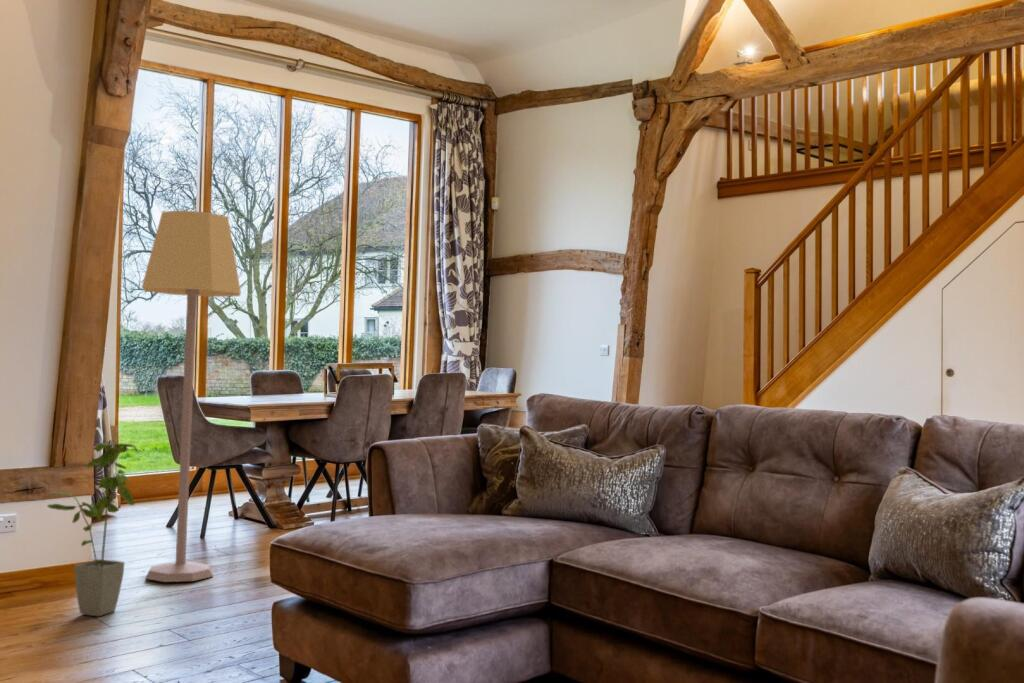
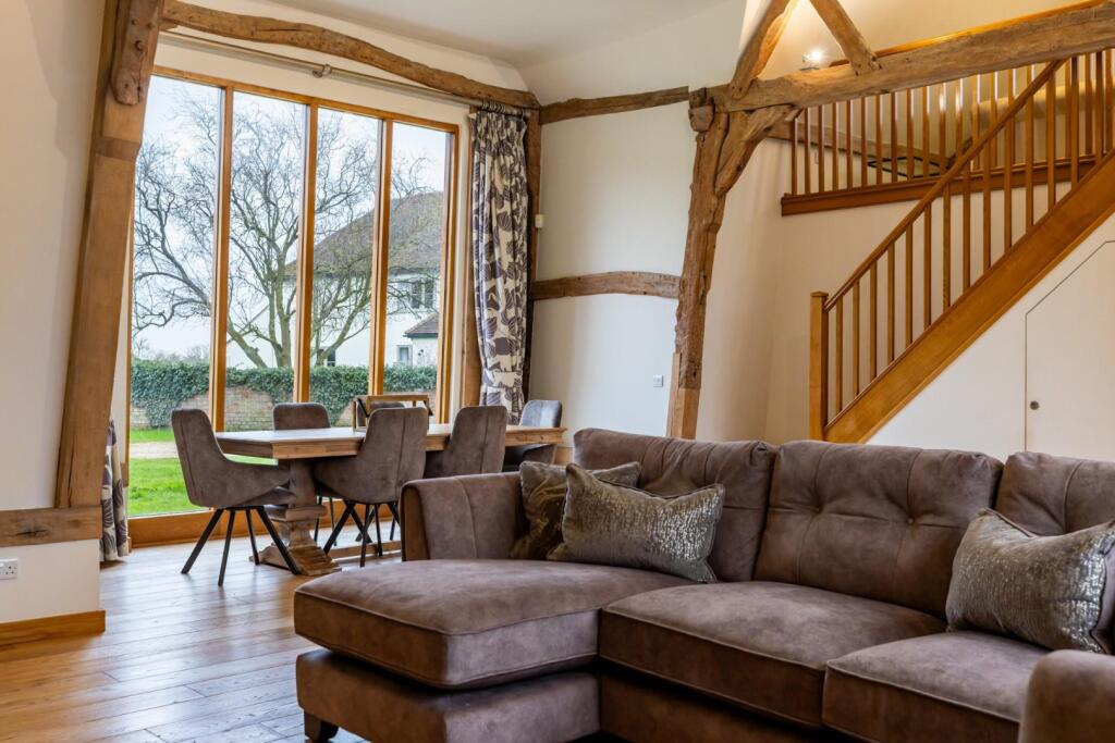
- lamp [141,209,242,583]
- house plant [42,442,139,617]
